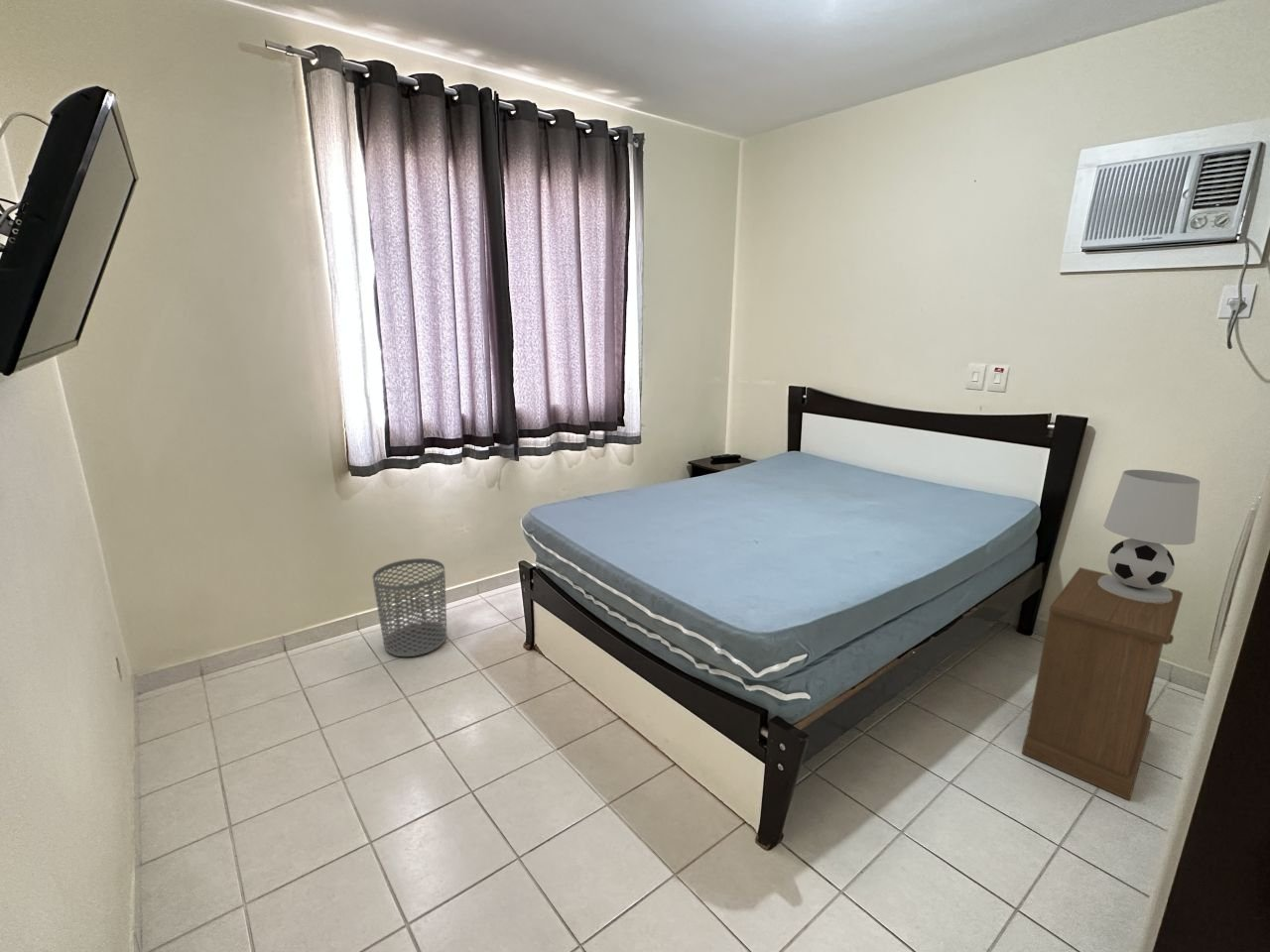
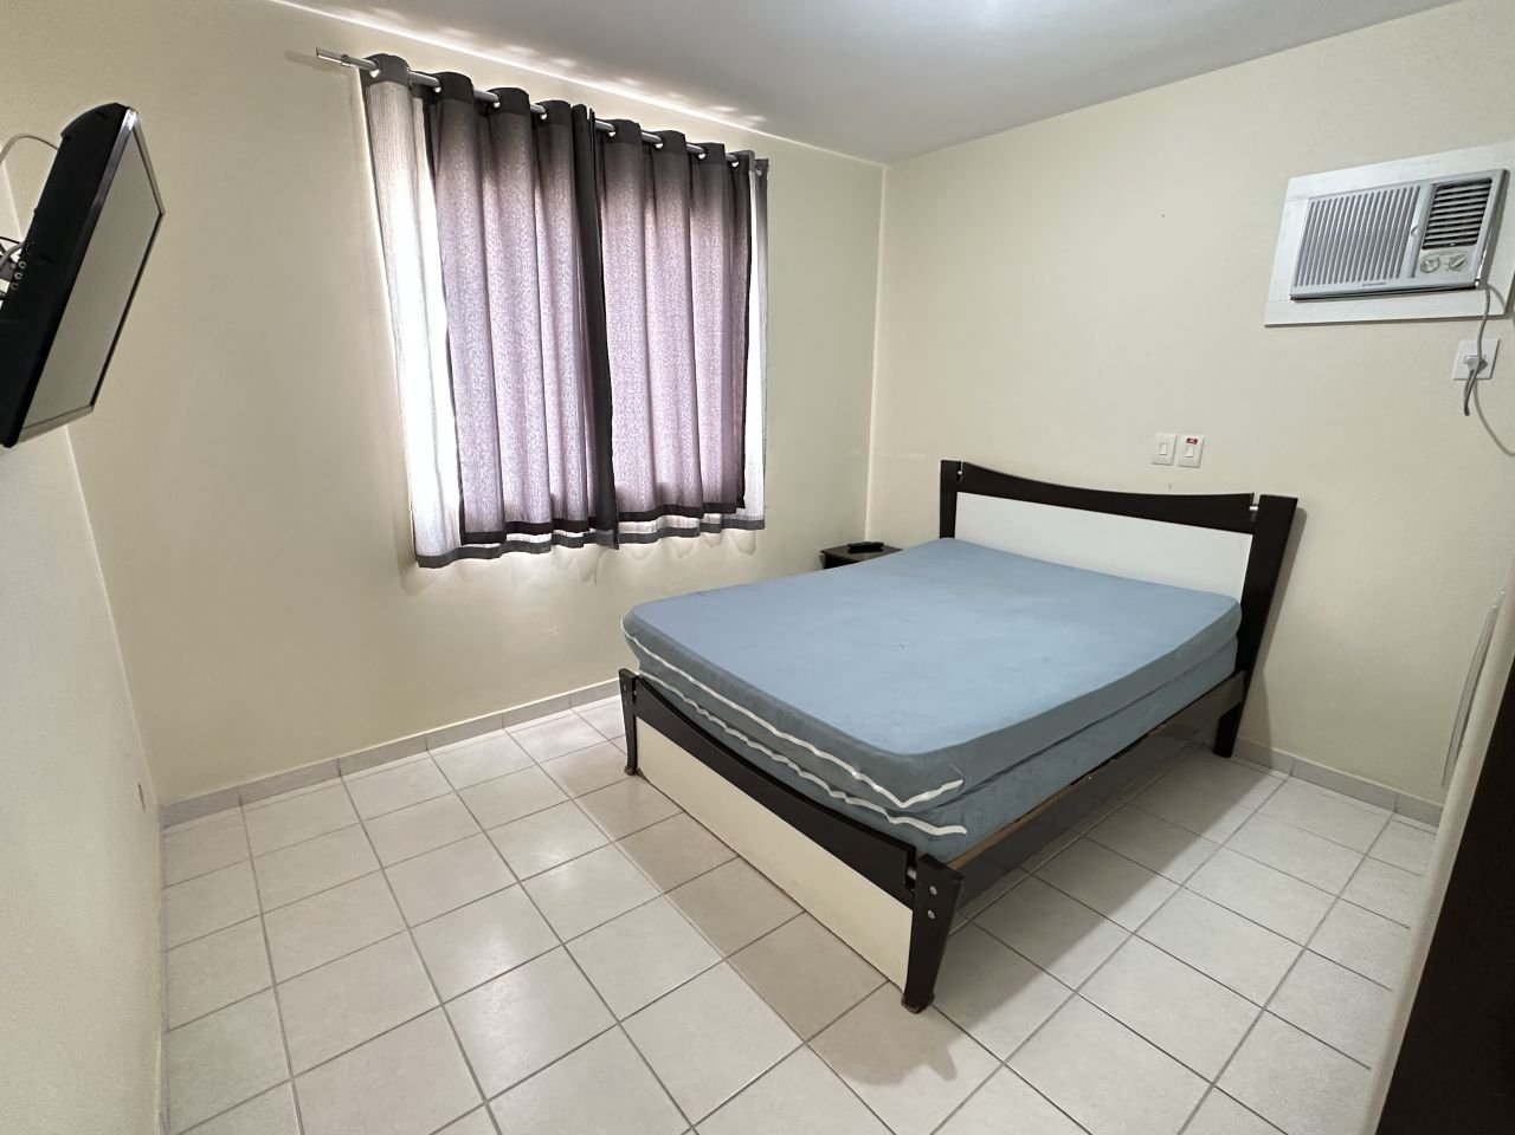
- nightstand [1021,566,1184,801]
- waste bin [372,557,447,657]
- table lamp [1098,469,1201,603]
